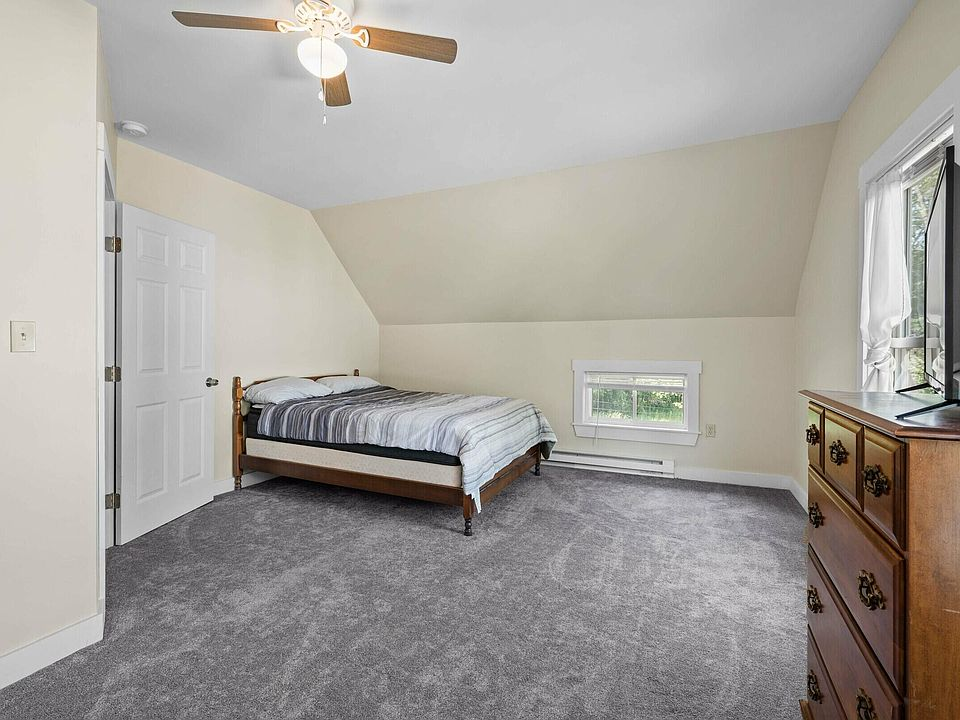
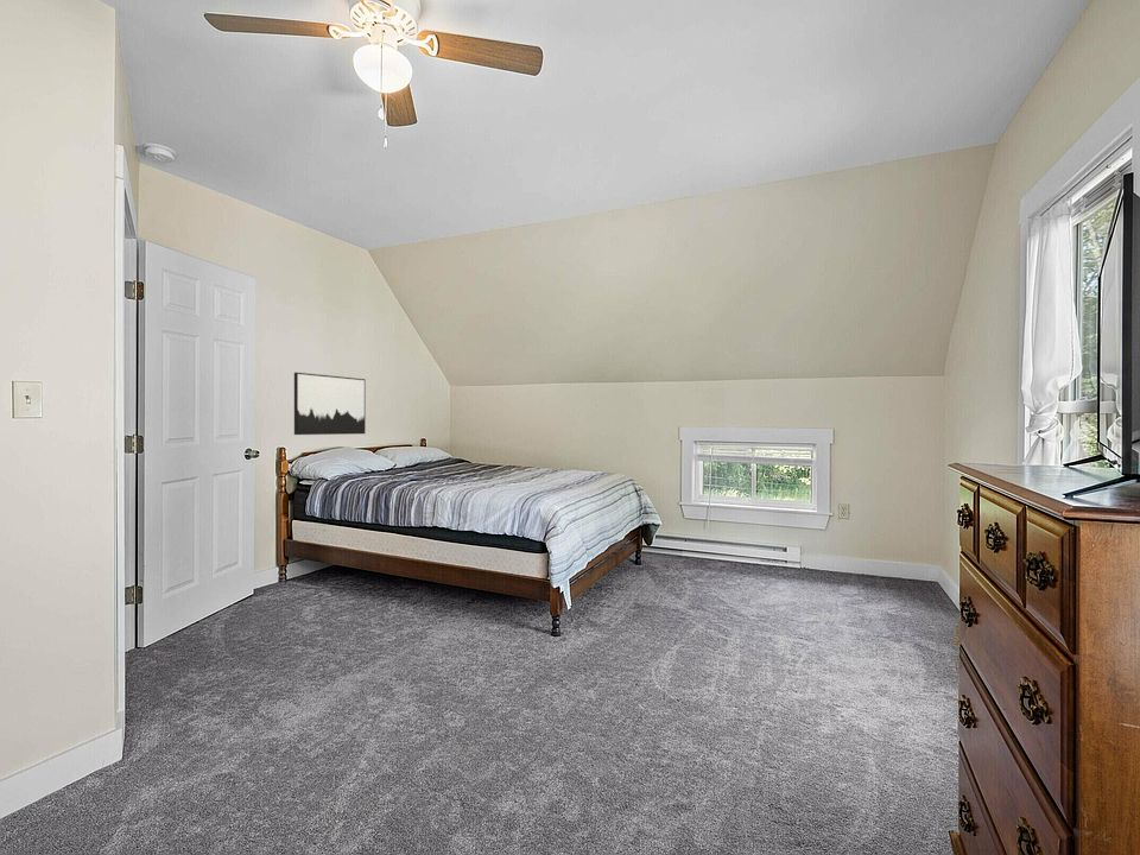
+ wall art [293,372,367,436]
